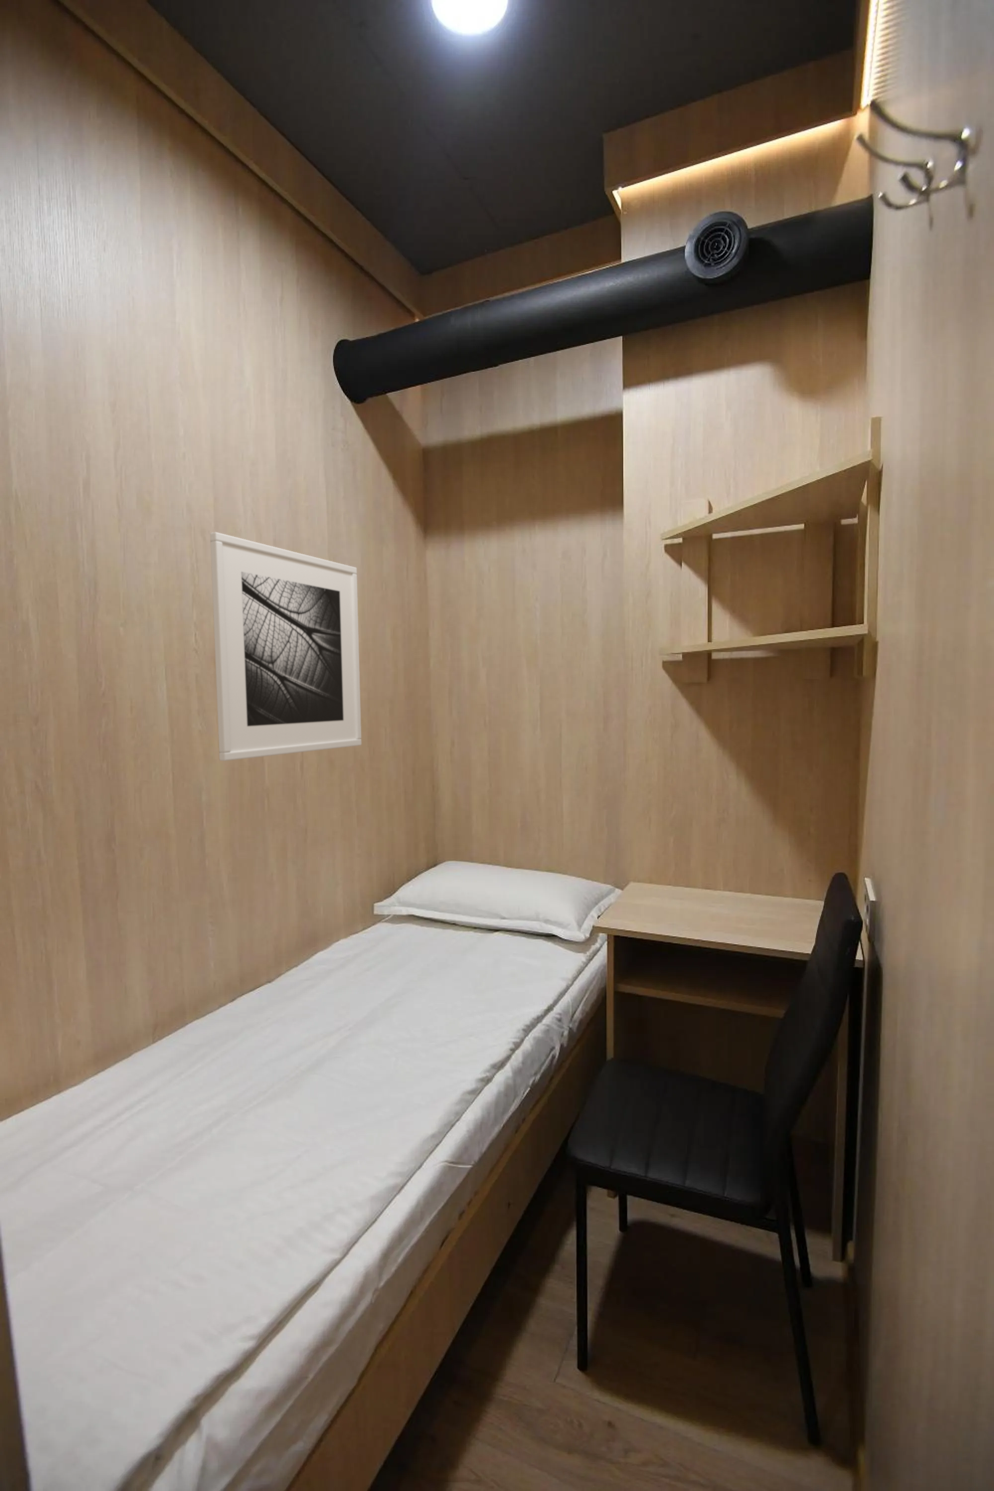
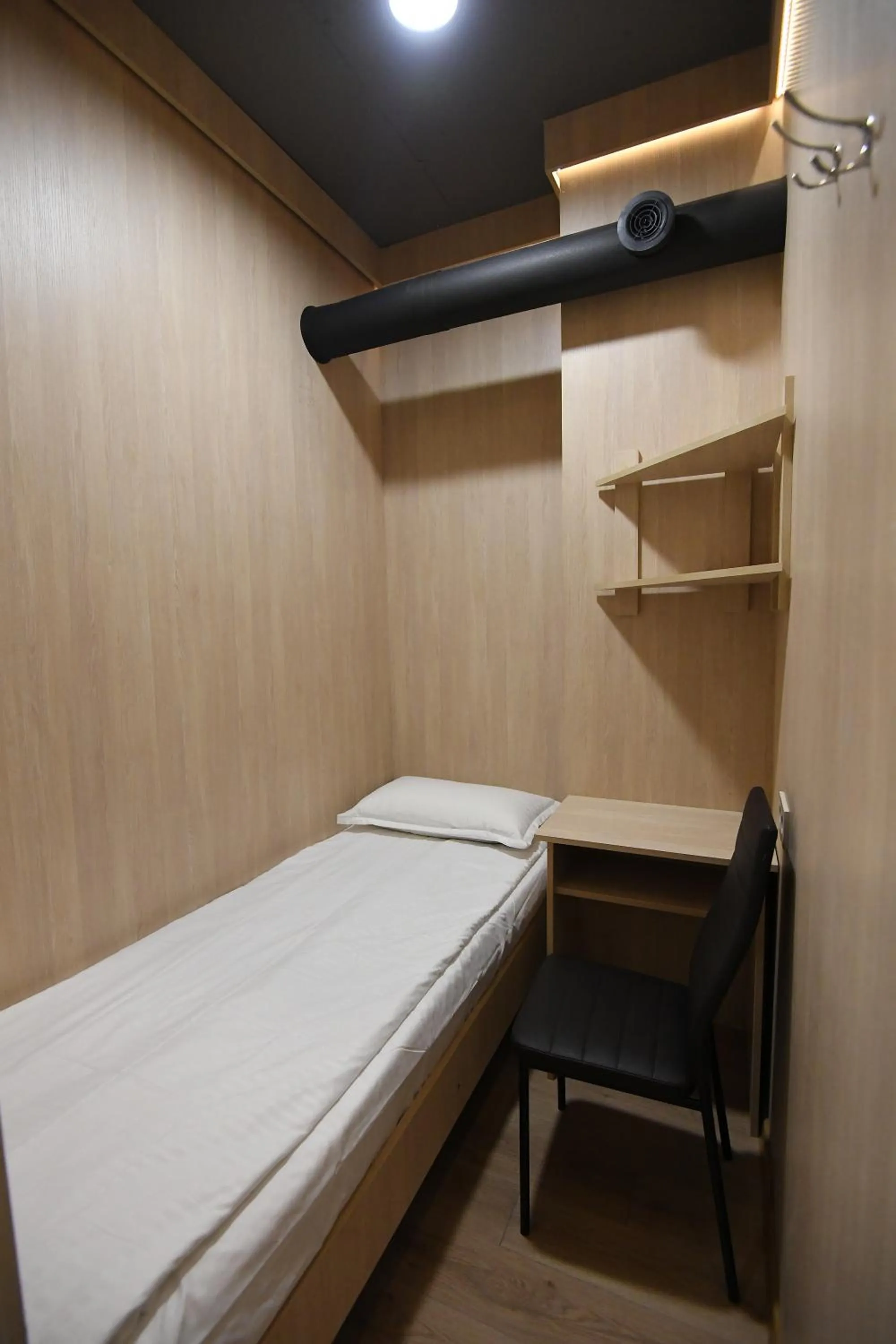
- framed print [210,531,362,761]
